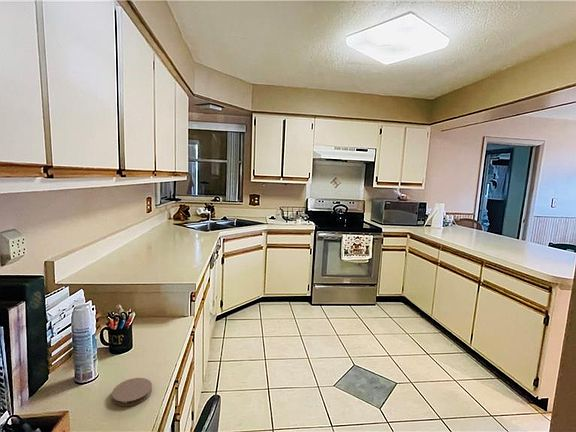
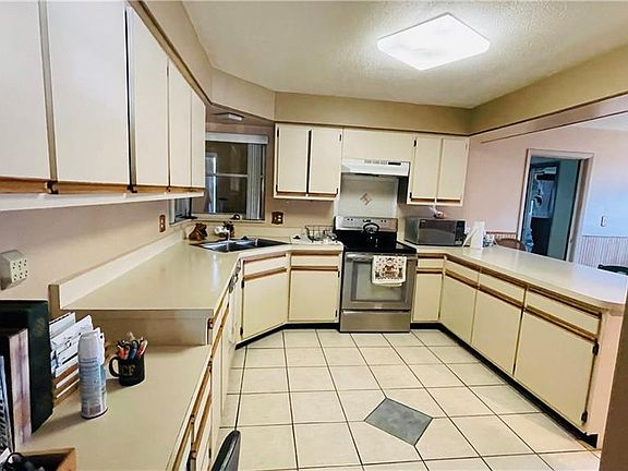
- coaster [111,377,153,407]
